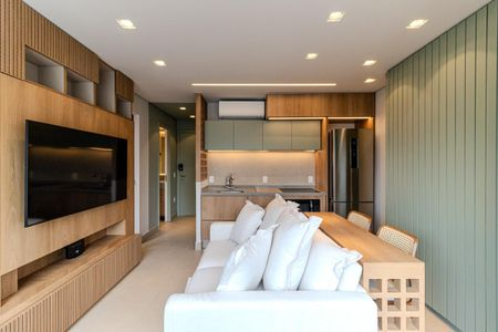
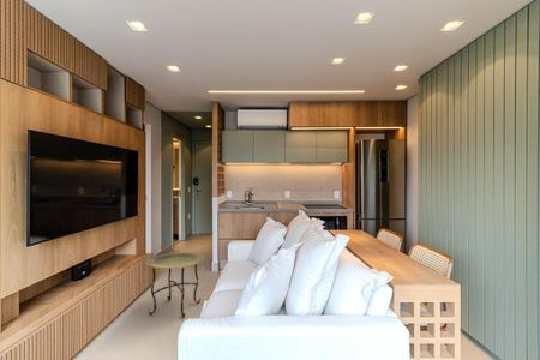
+ side table [144,252,205,319]
